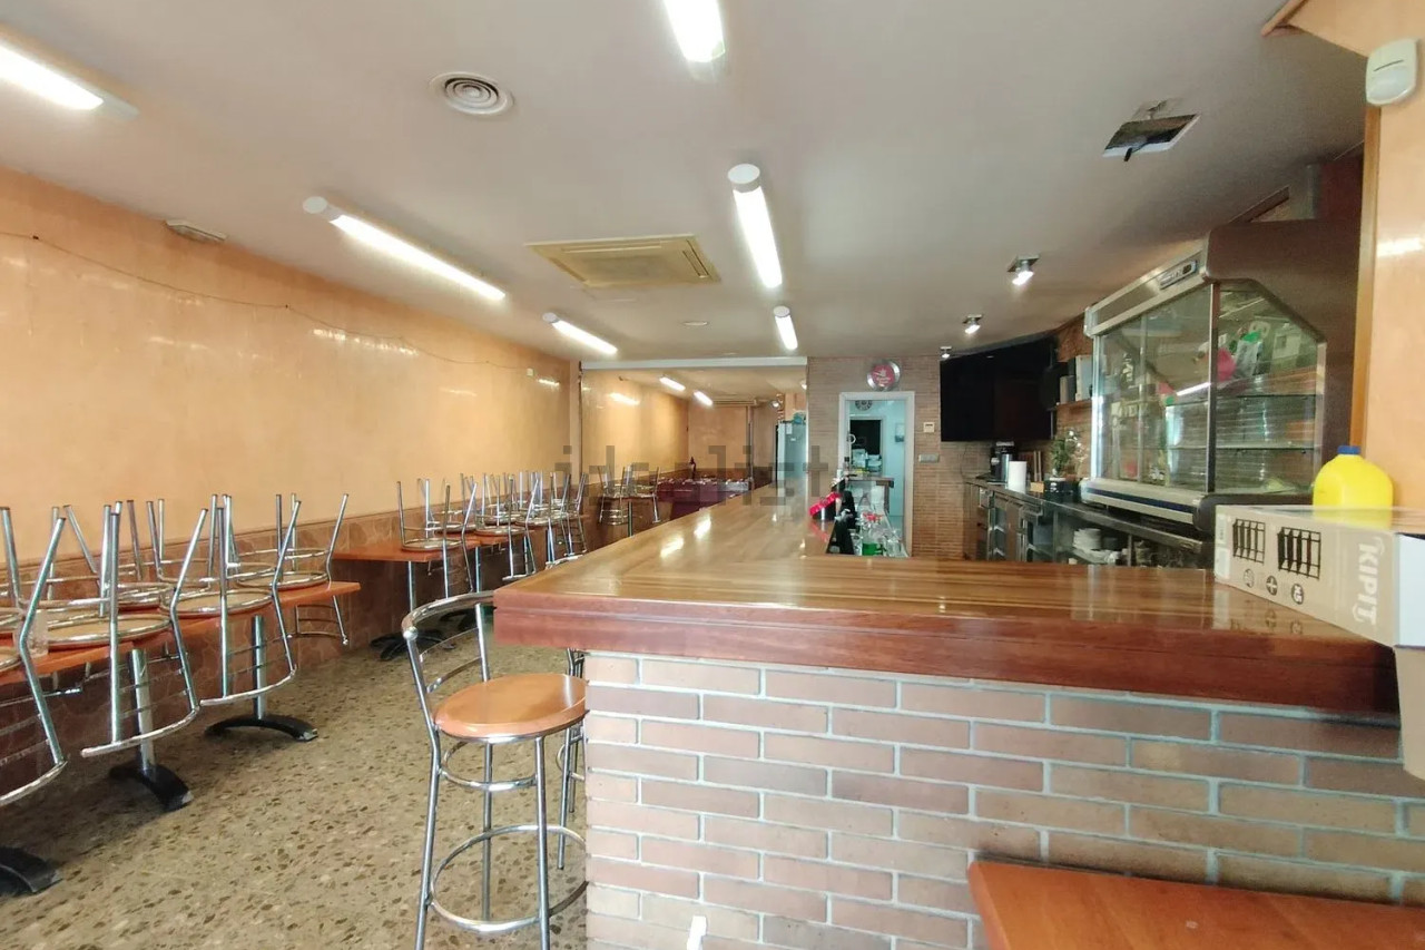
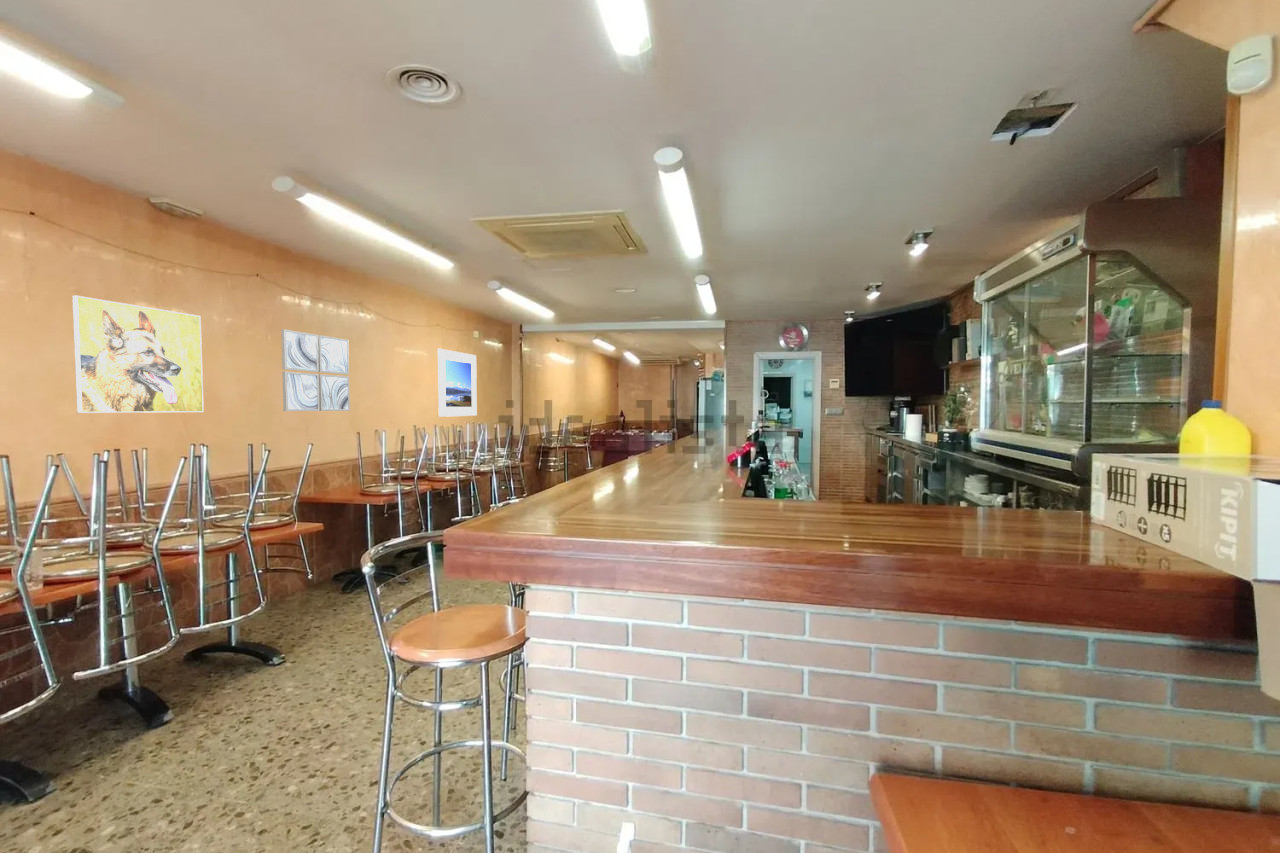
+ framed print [71,295,205,414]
+ wall art [280,328,351,412]
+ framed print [437,348,478,418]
